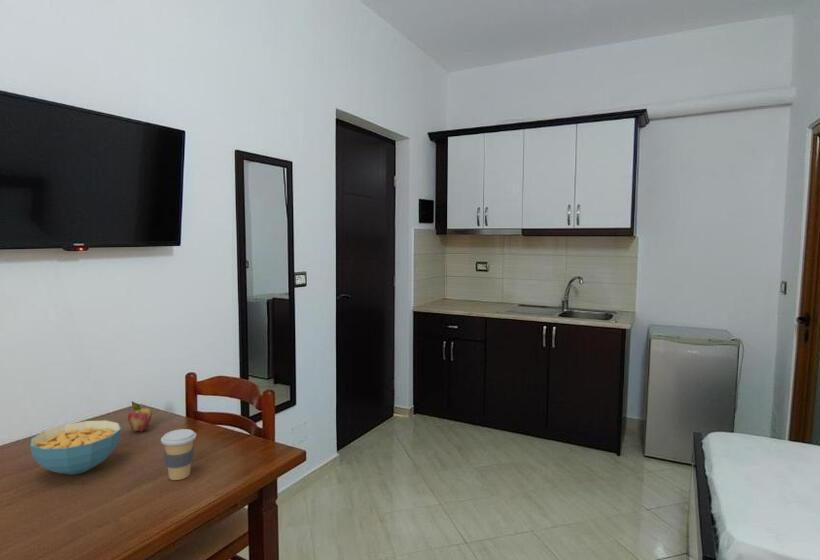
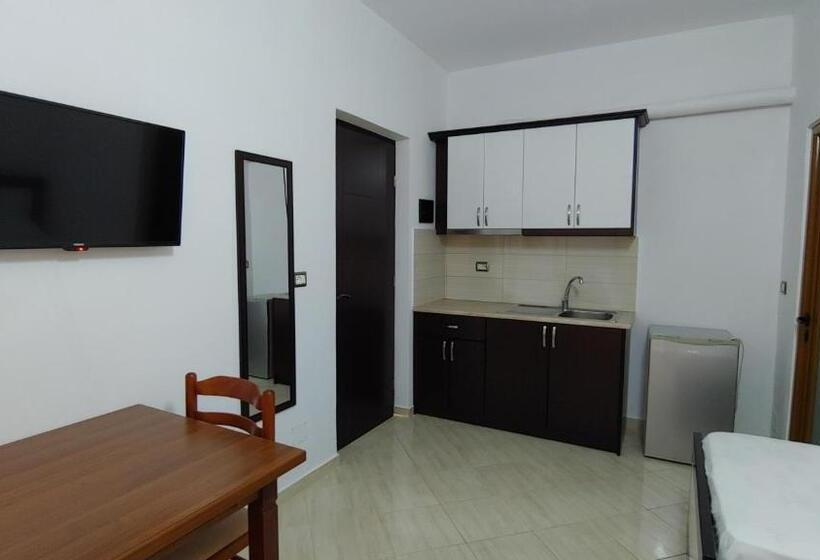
- fruit [127,400,153,433]
- cereal bowl [29,419,122,476]
- coffee cup [160,428,197,481]
